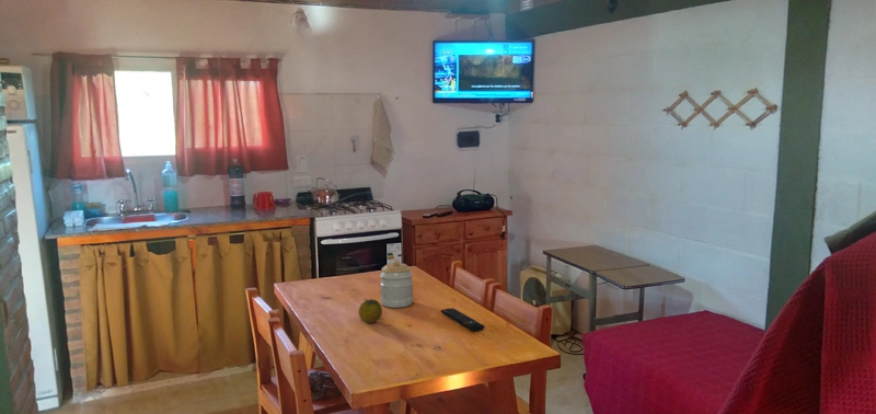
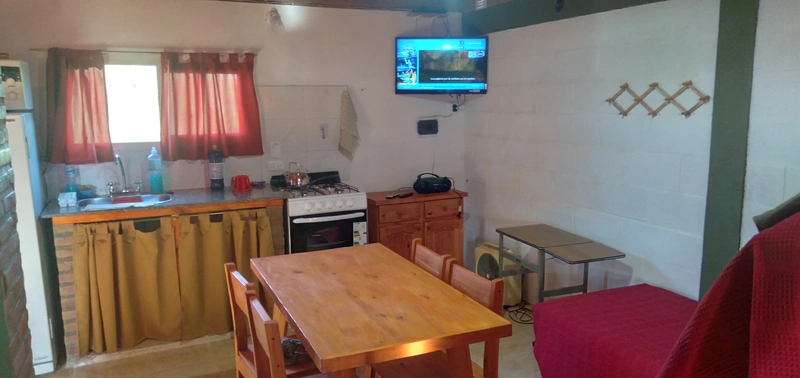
- remote control [440,307,485,332]
- jar [379,258,414,309]
- fruit [357,298,383,324]
